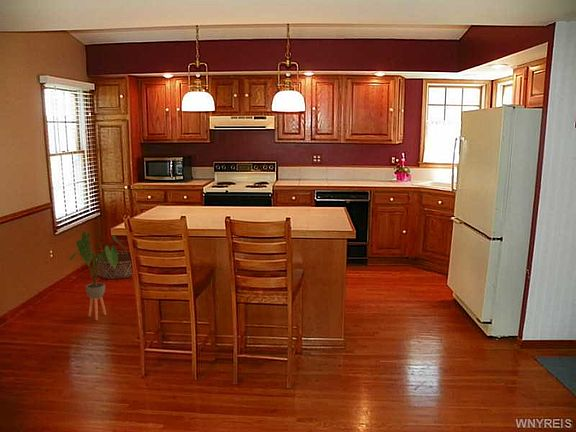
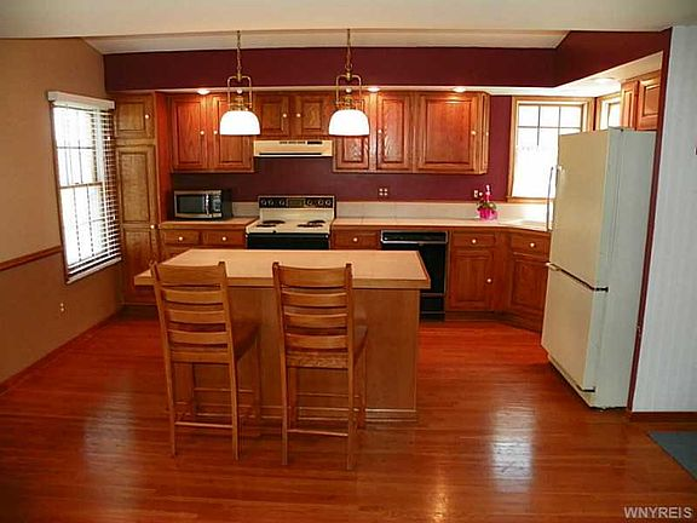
- house plant [68,231,128,321]
- basket [95,252,133,280]
